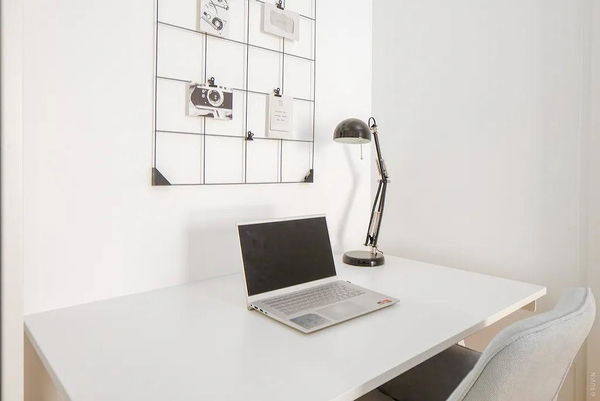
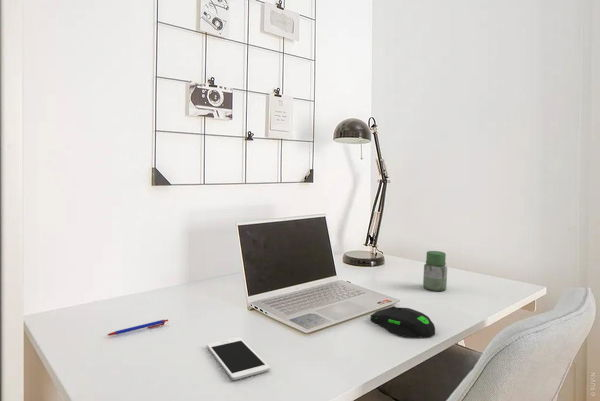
+ cell phone [206,336,271,381]
+ pen [106,319,169,337]
+ computer mouse [370,305,436,338]
+ jar [422,250,448,292]
